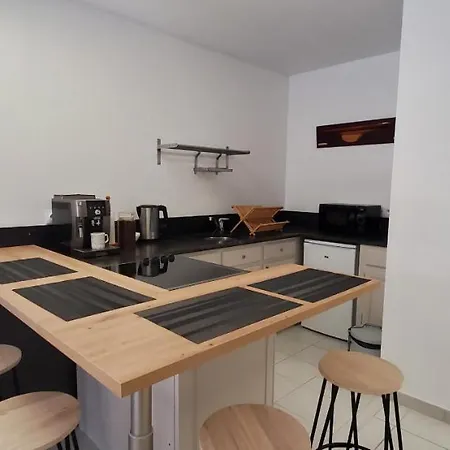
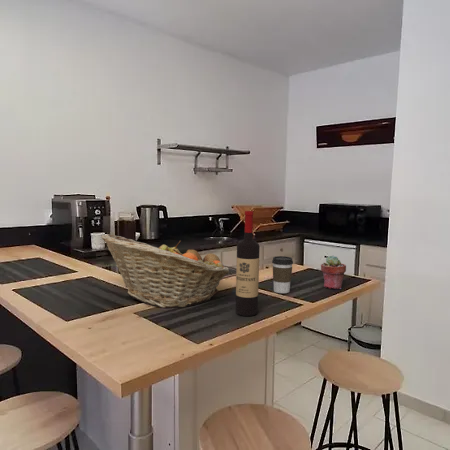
+ fruit basket [100,233,230,309]
+ coffee cup [271,255,294,294]
+ wine bottle [235,210,261,317]
+ potted succulent [320,254,347,290]
